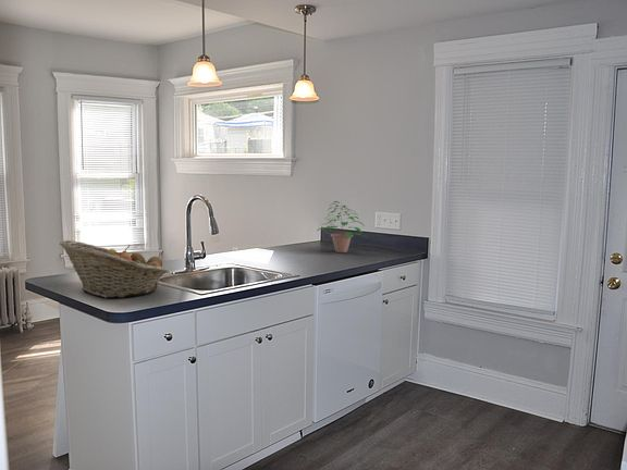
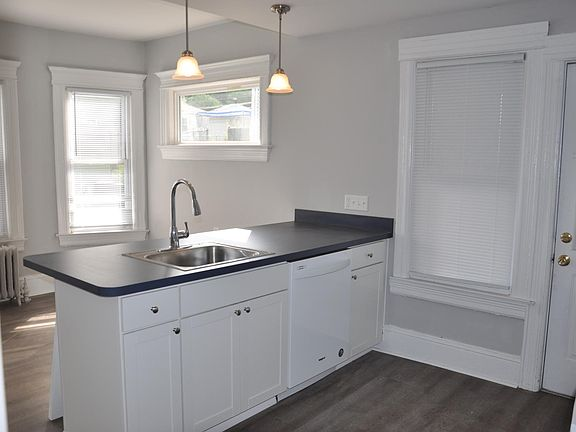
- fruit basket [59,239,169,299]
- potted plant [317,200,367,253]
